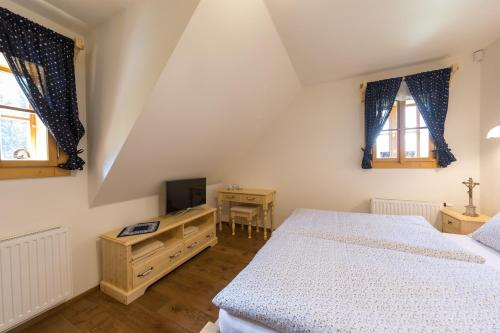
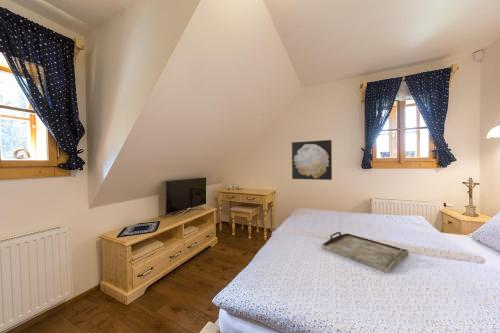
+ wall art [291,139,333,181]
+ serving tray [321,231,410,274]
